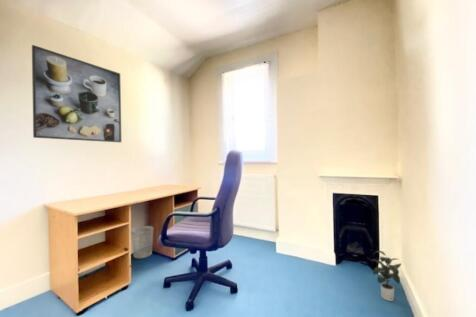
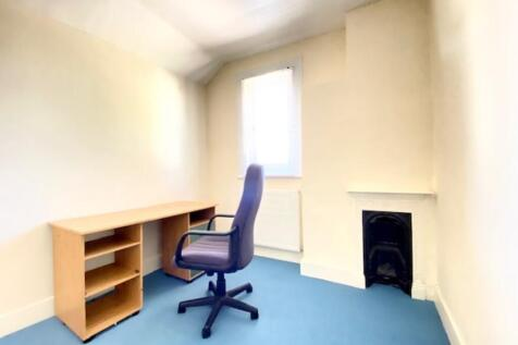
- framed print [31,44,122,143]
- wastebasket [130,225,154,259]
- potted plant [369,250,402,302]
